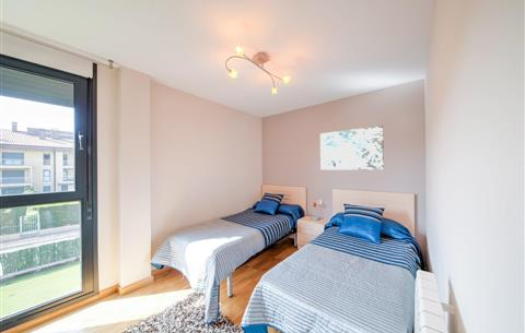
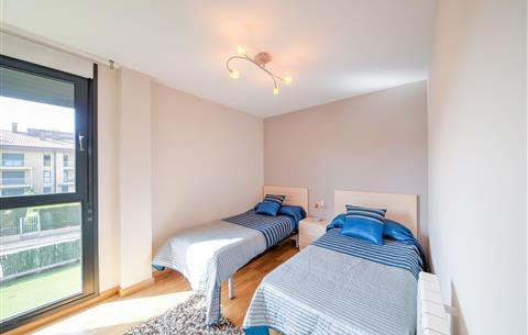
- wall art [319,124,385,170]
